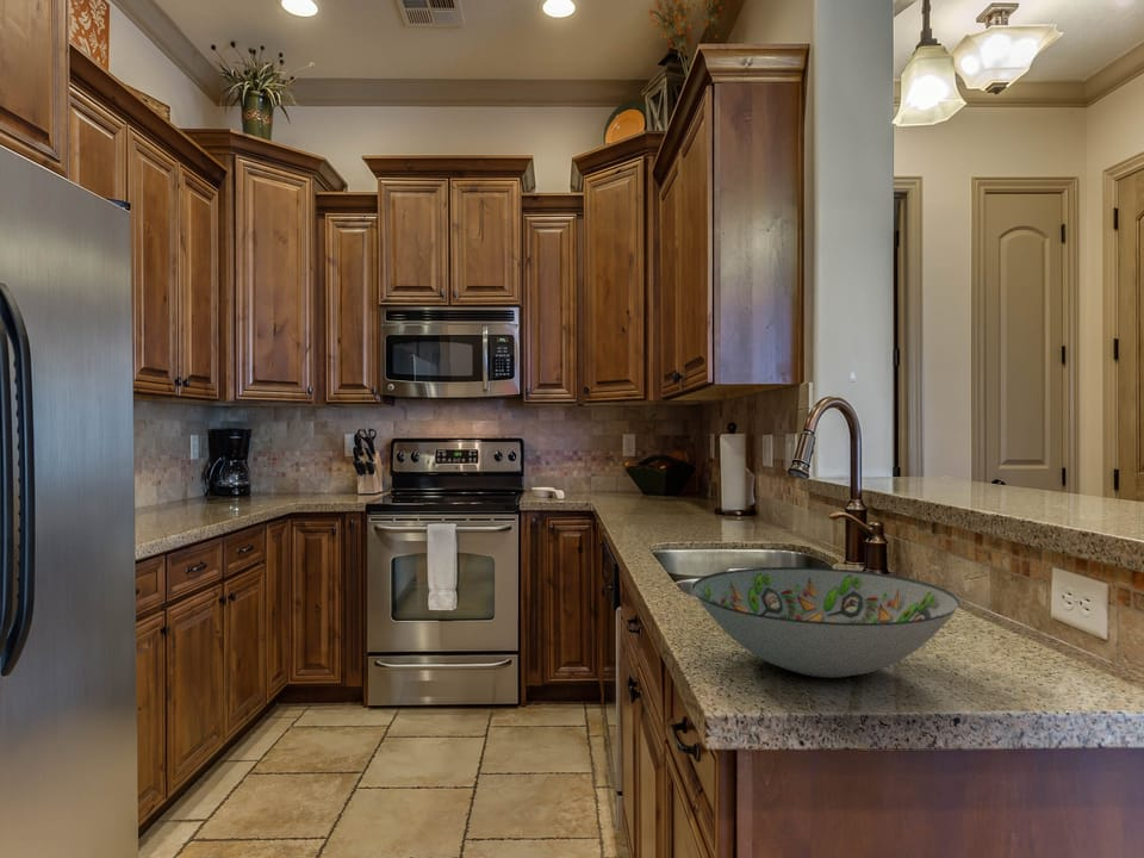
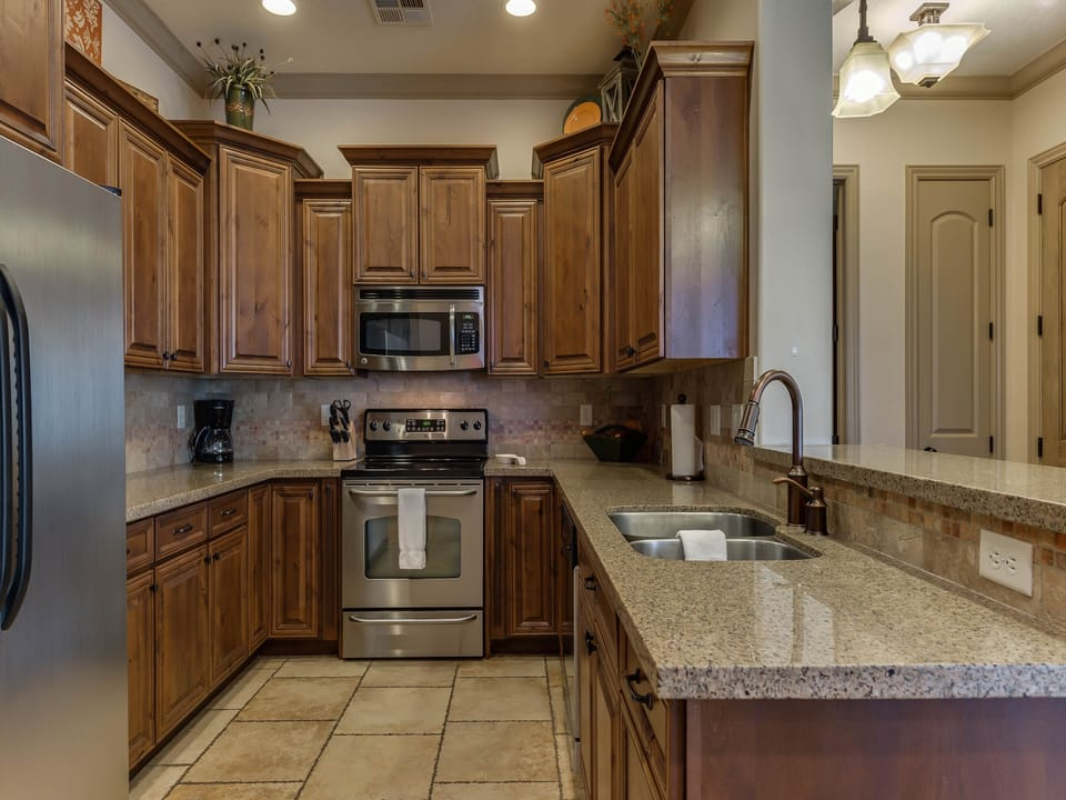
- decorative bowl [691,566,960,679]
